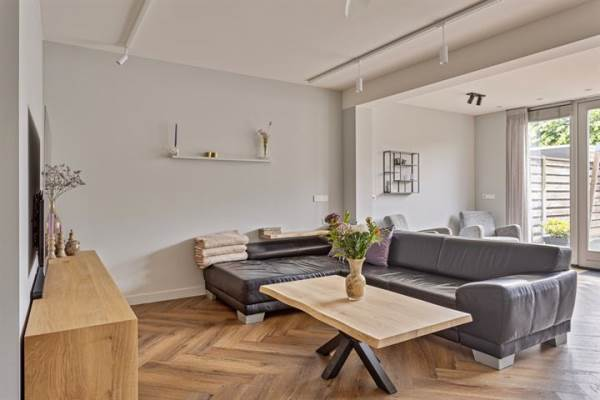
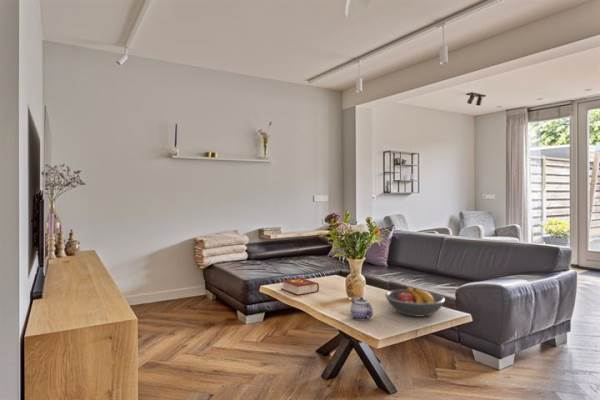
+ teapot [349,296,374,321]
+ fruit bowl [384,286,446,318]
+ book [280,277,320,296]
